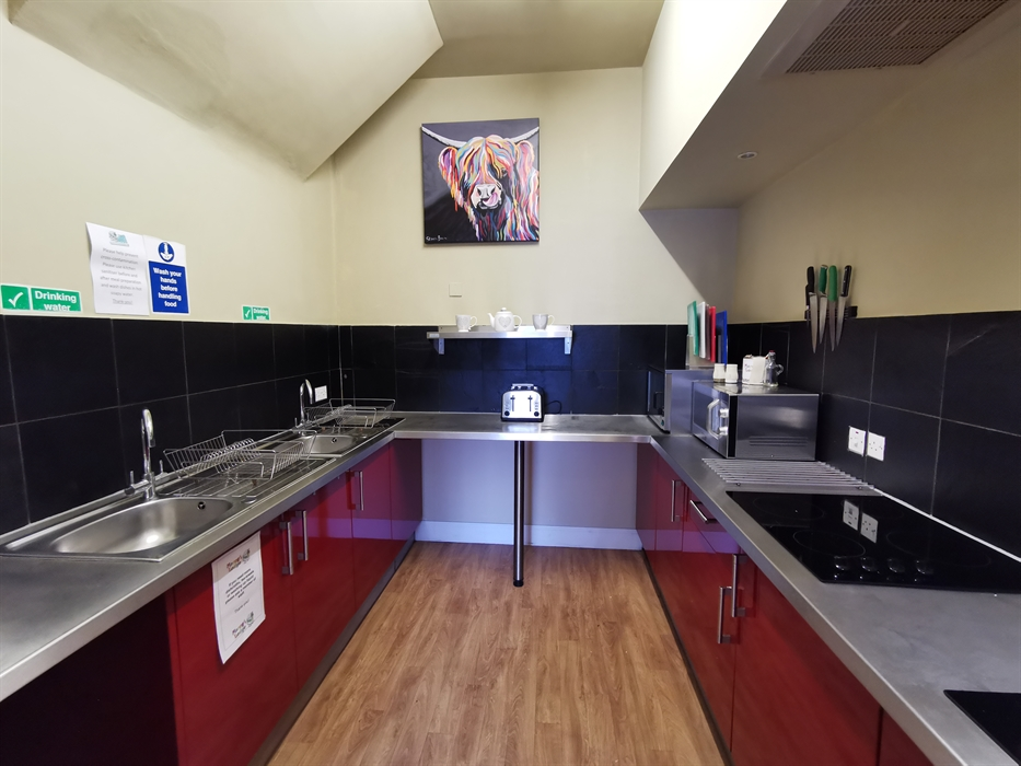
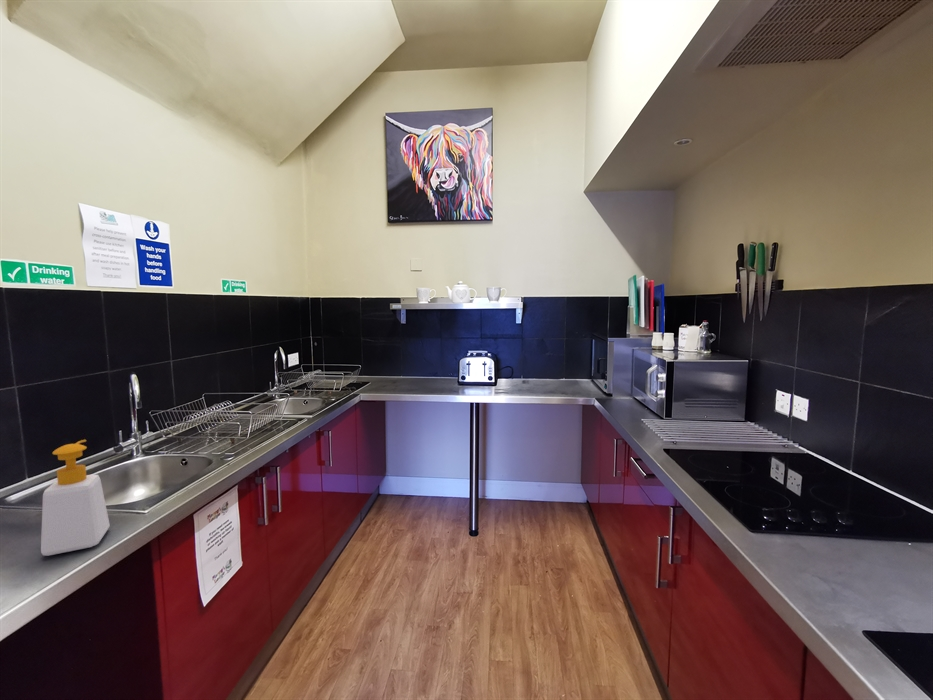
+ soap bottle [40,439,111,556]
